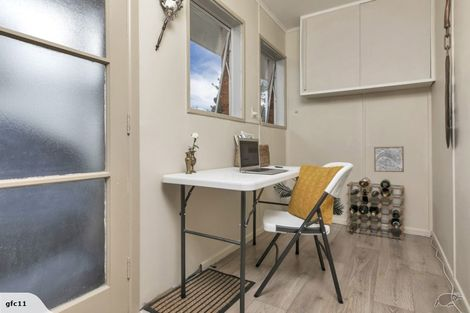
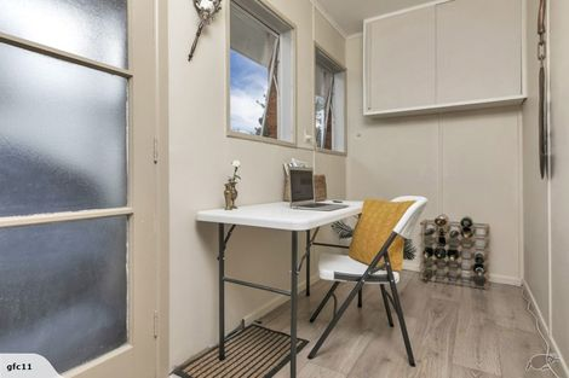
- wall art [373,145,405,173]
